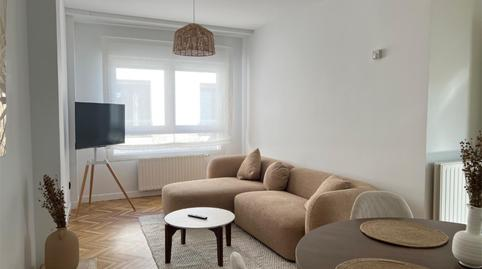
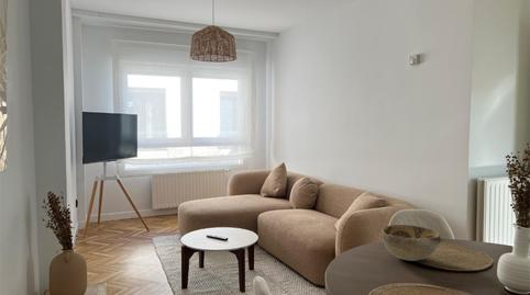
+ decorative bowl [380,224,442,262]
